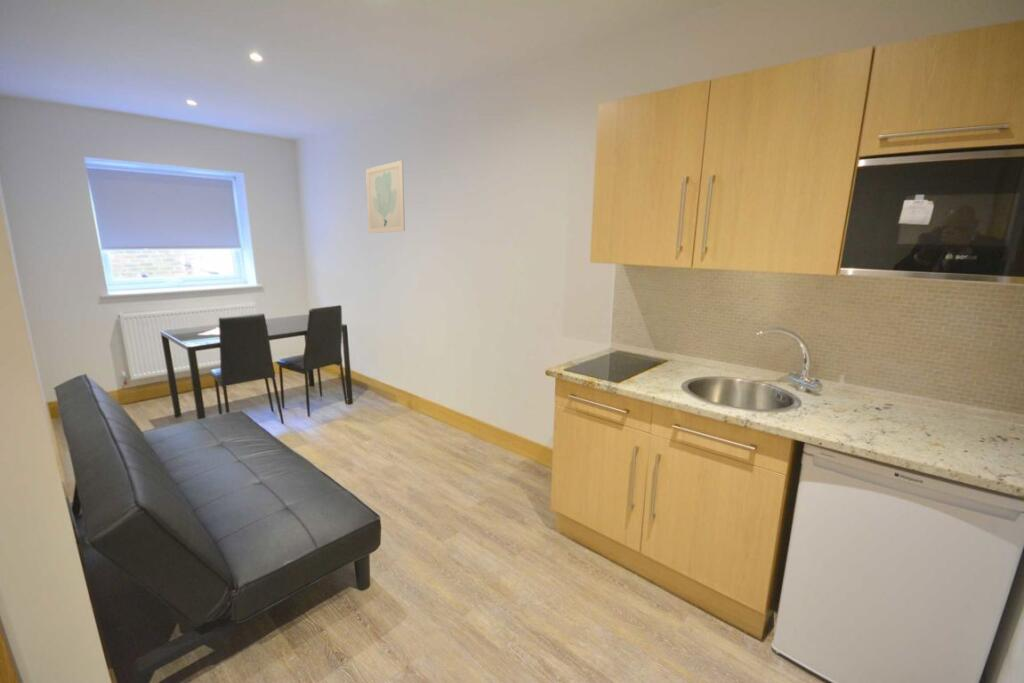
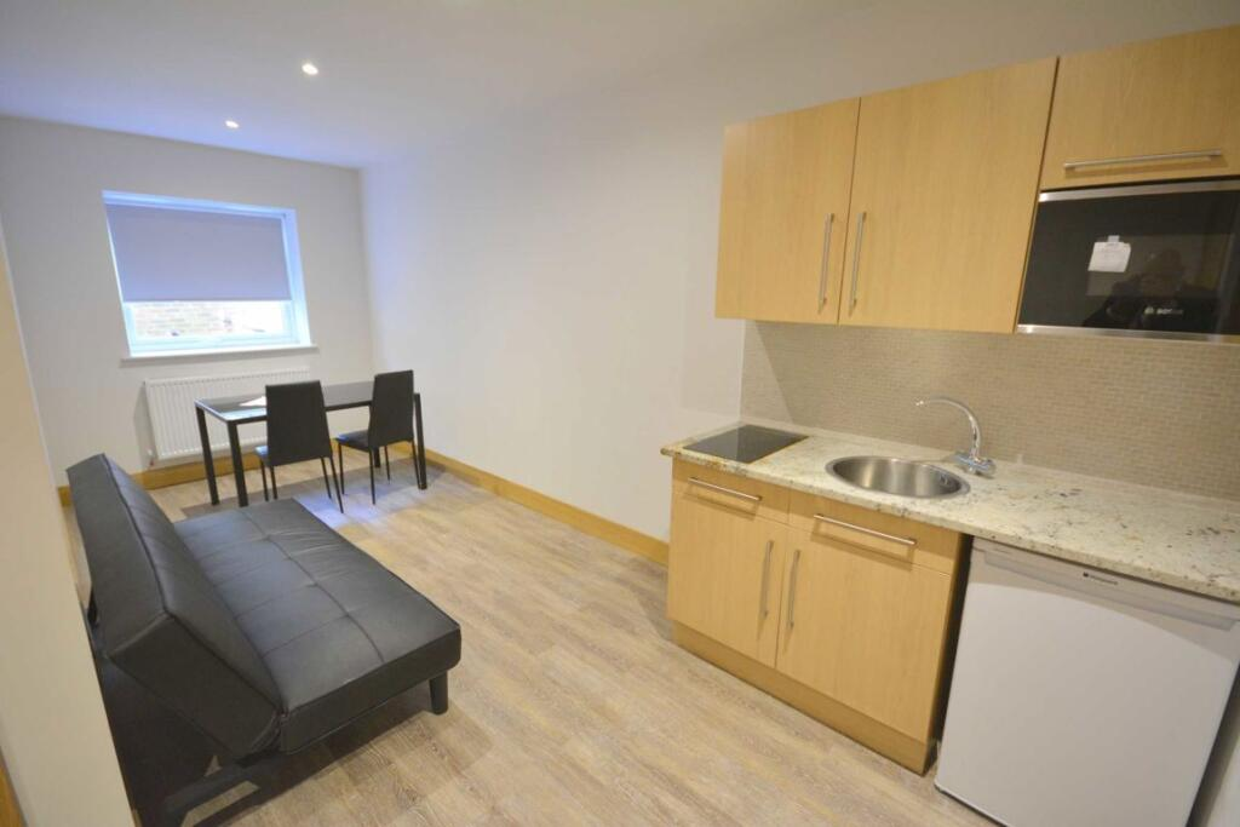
- wall art [365,160,406,234]
